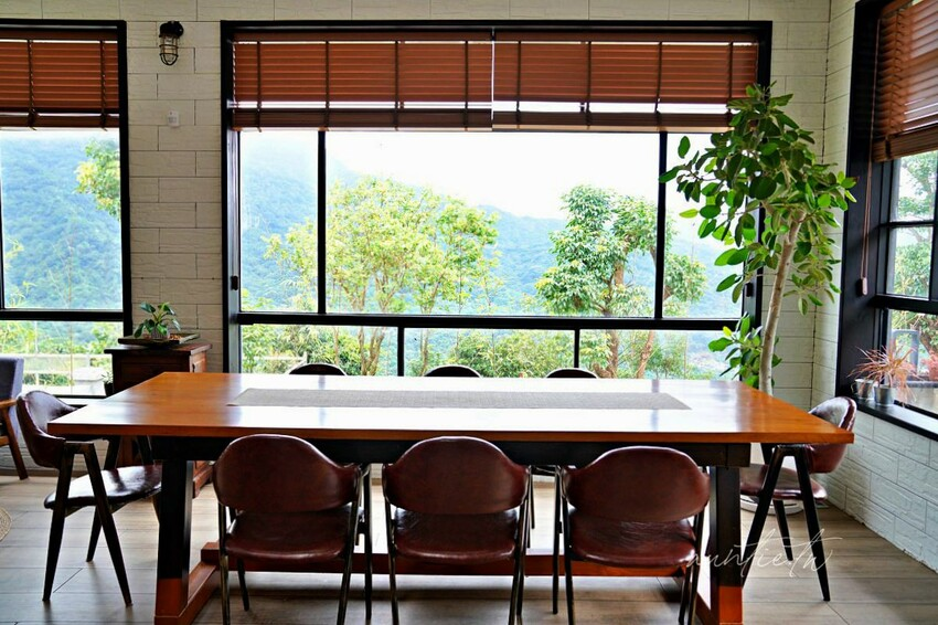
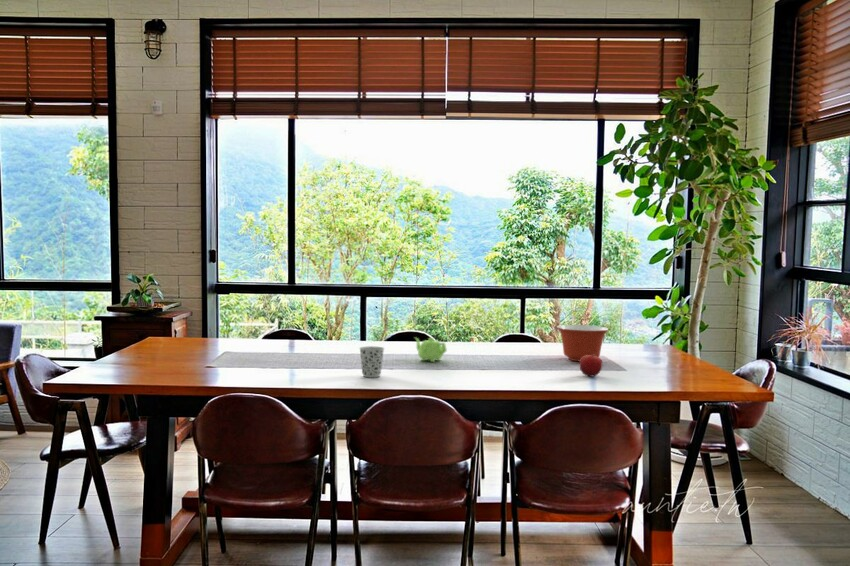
+ cup [358,345,385,378]
+ teapot [413,336,448,363]
+ fruit [578,354,603,378]
+ mixing bowl [556,324,609,362]
